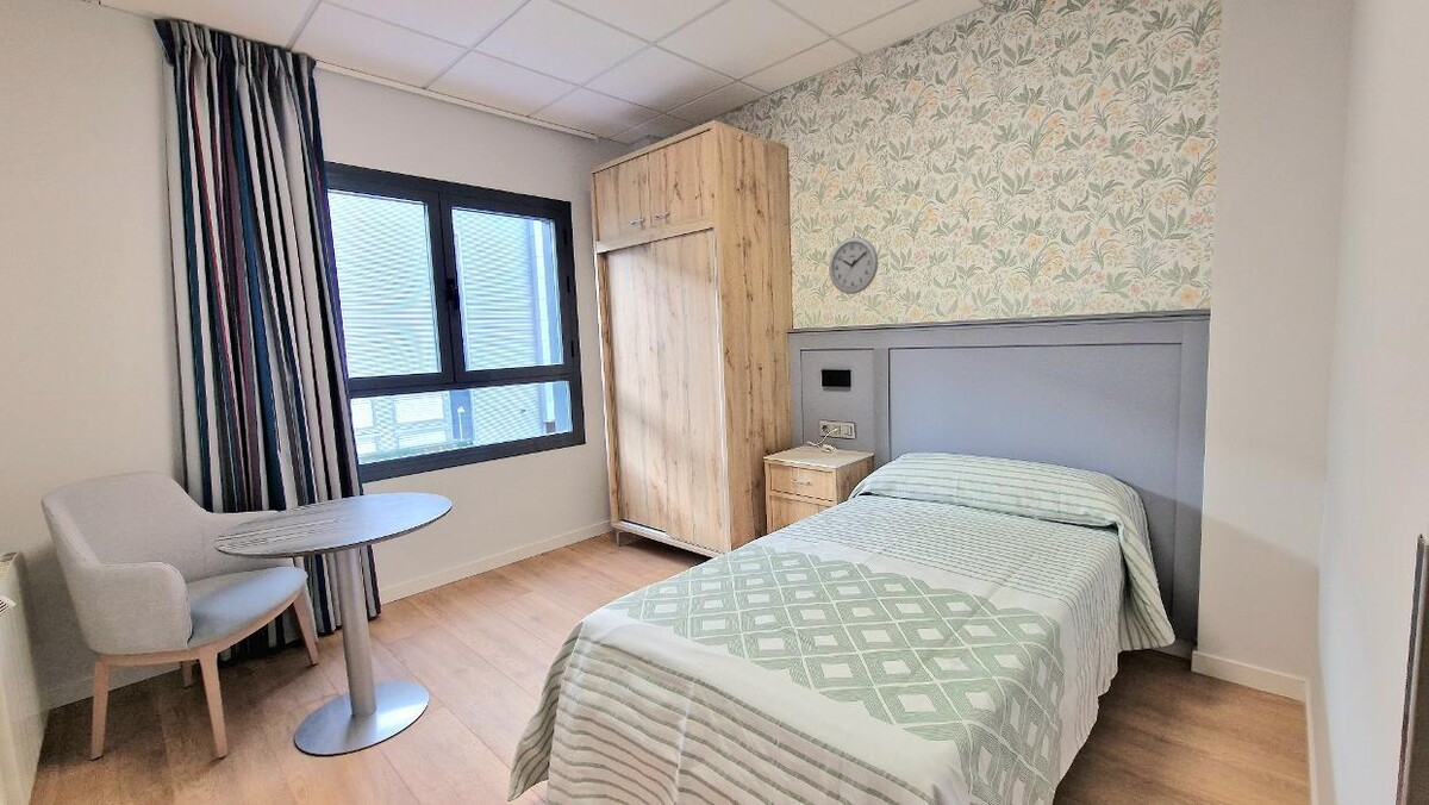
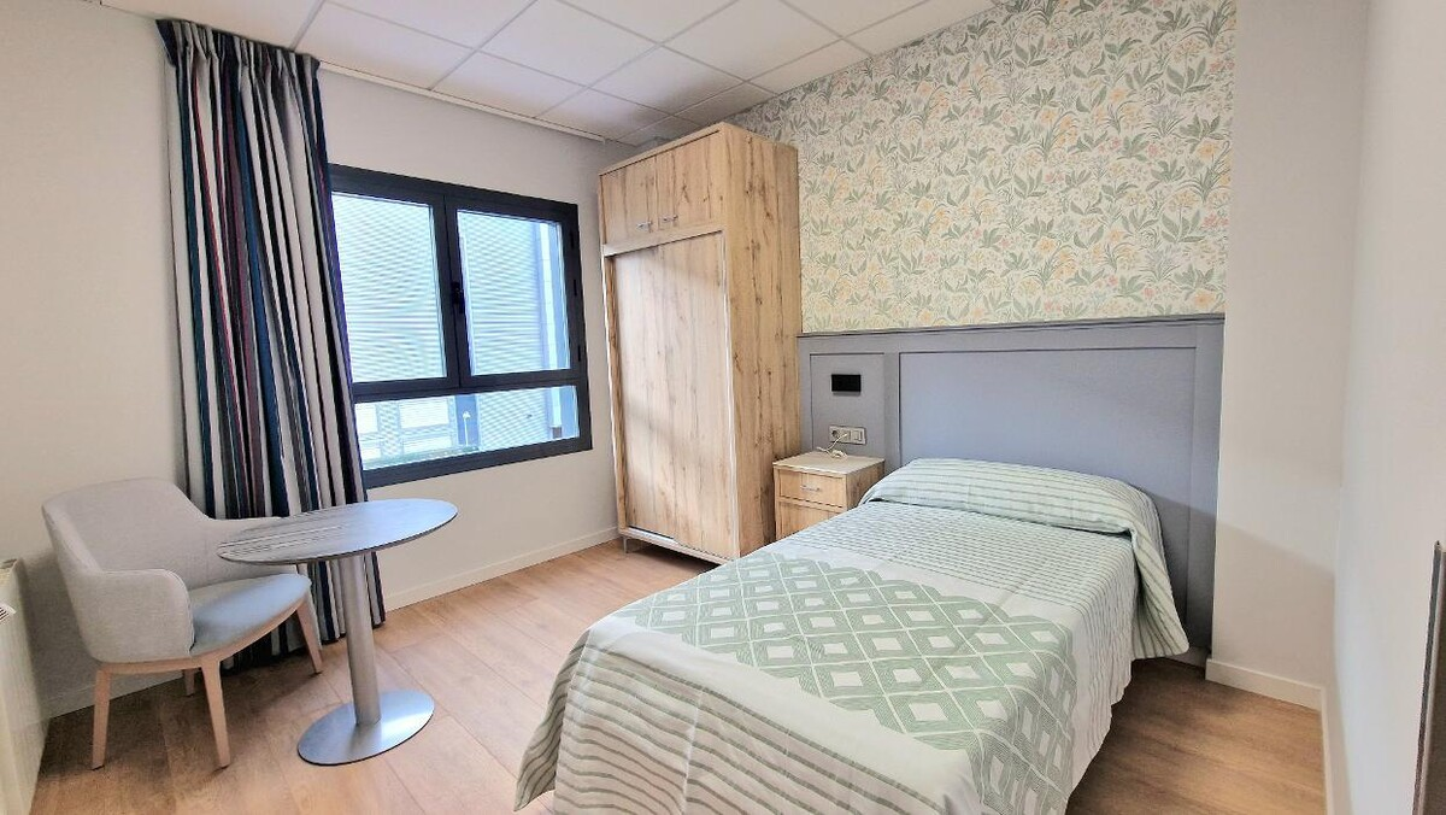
- wall clock [828,236,879,295]
